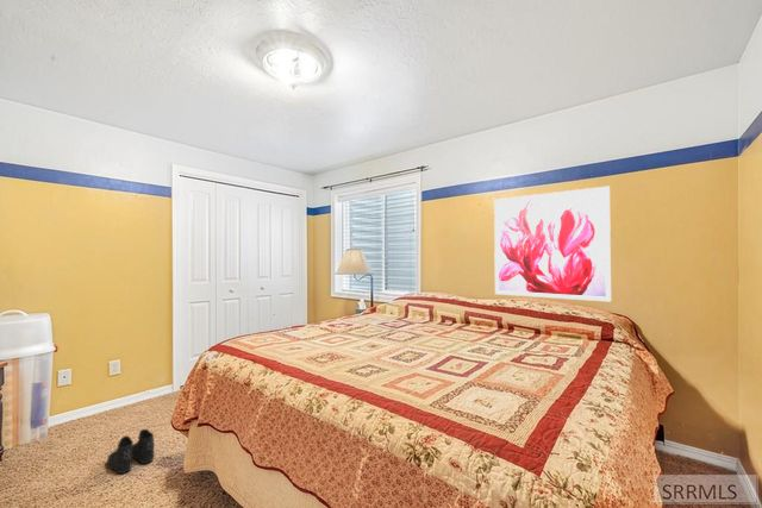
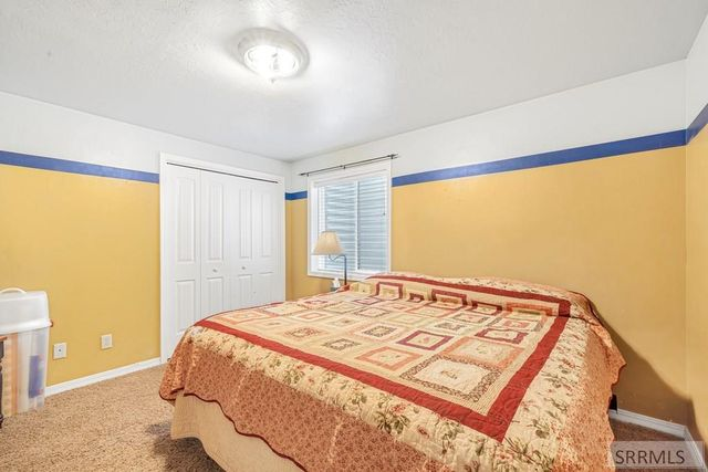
- boots [106,428,156,475]
- wall art [493,184,612,303]
